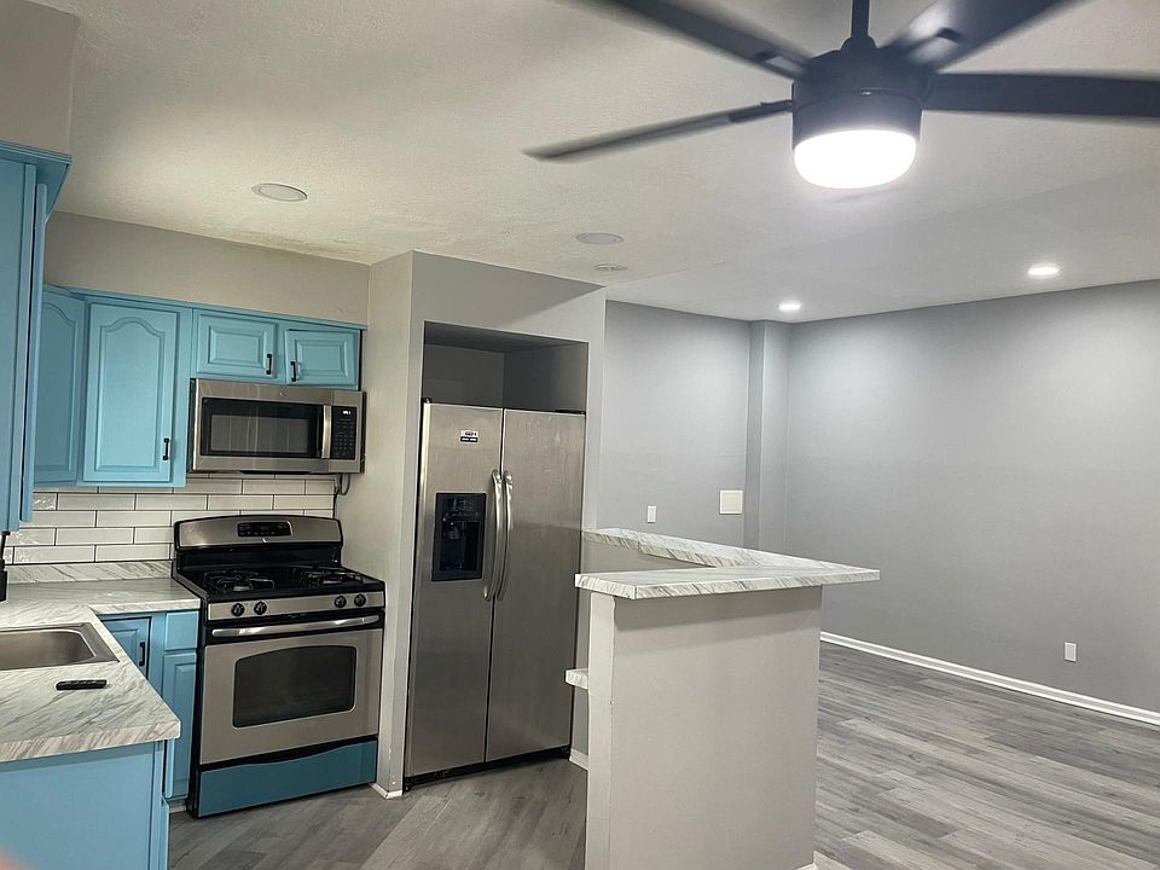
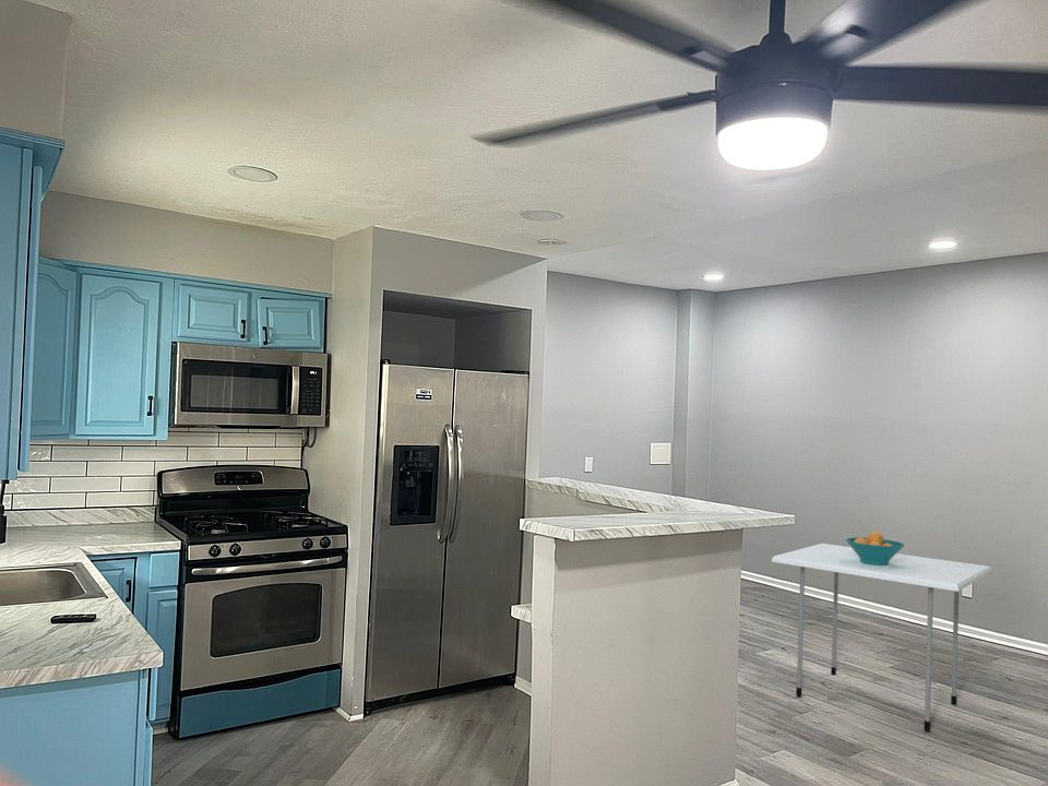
+ fruit bowl [845,531,905,565]
+ dining table [771,543,993,733]
